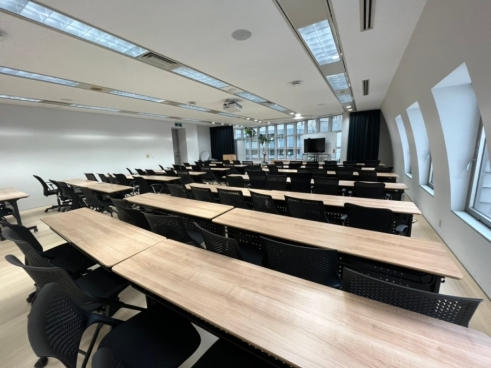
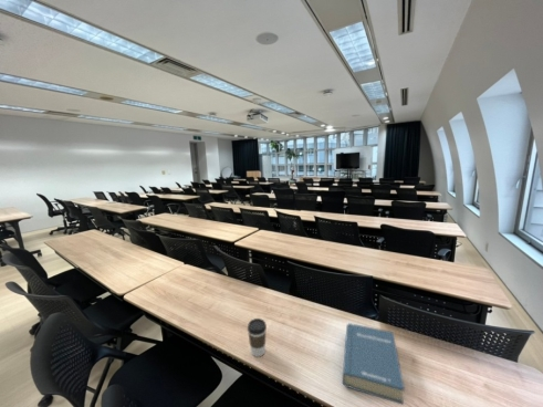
+ coffee cup [247,317,268,358]
+ hardback book [342,322,406,406]
